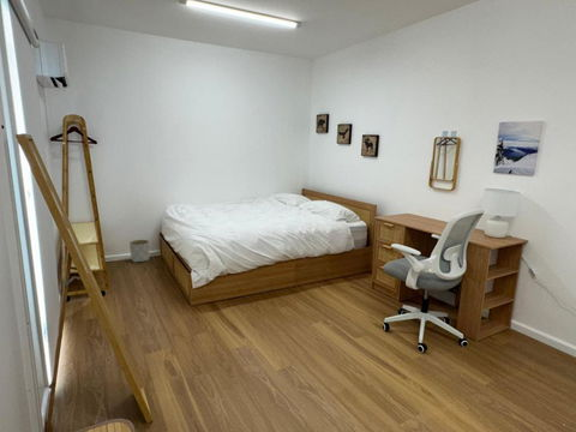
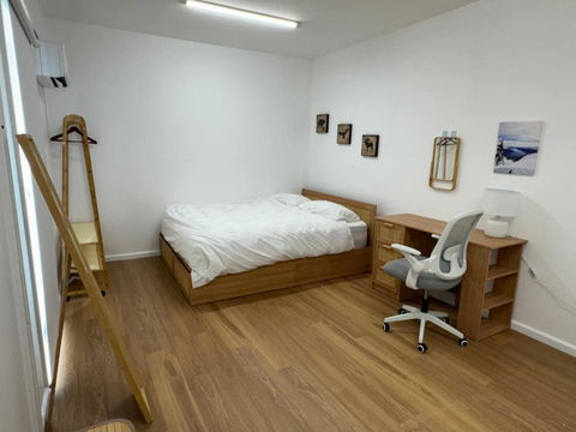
- planter [128,239,150,264]
